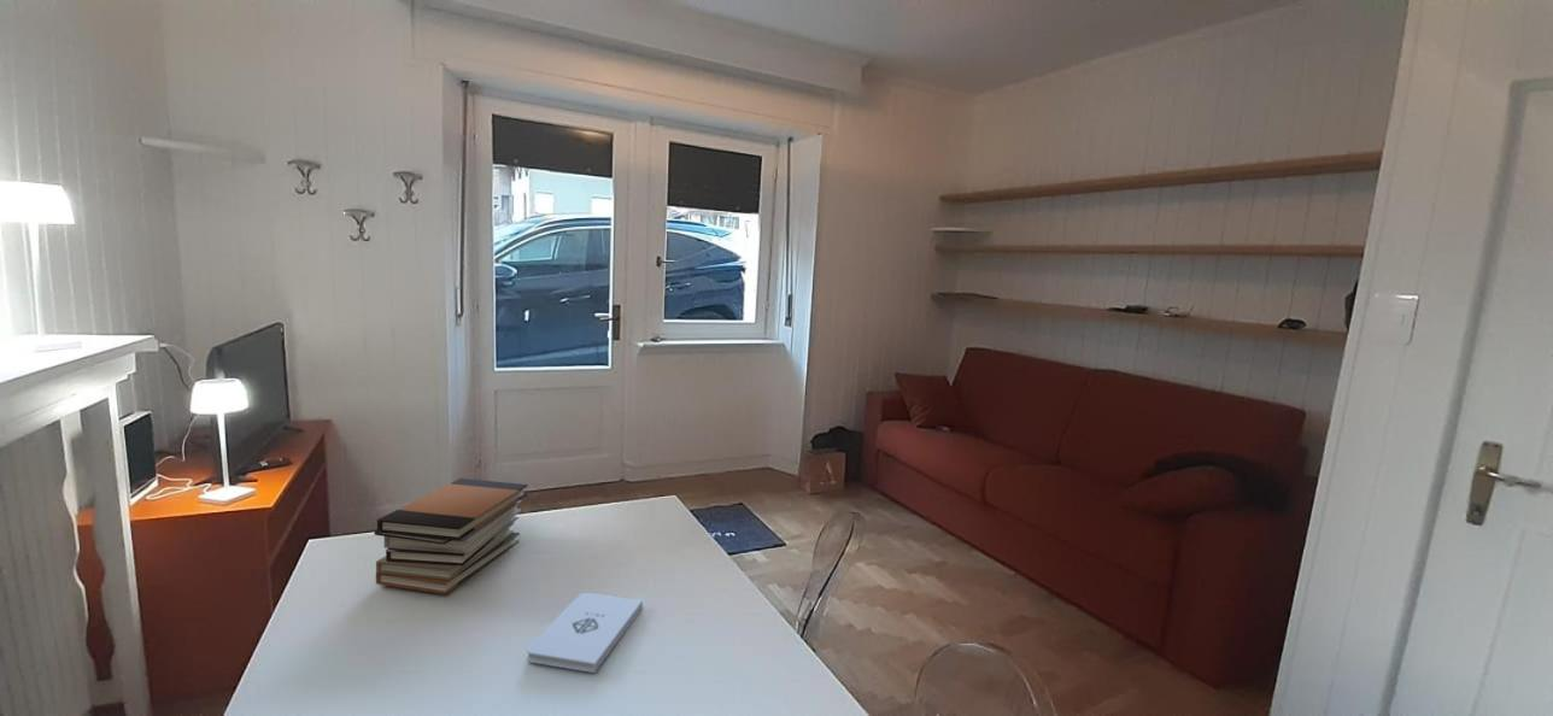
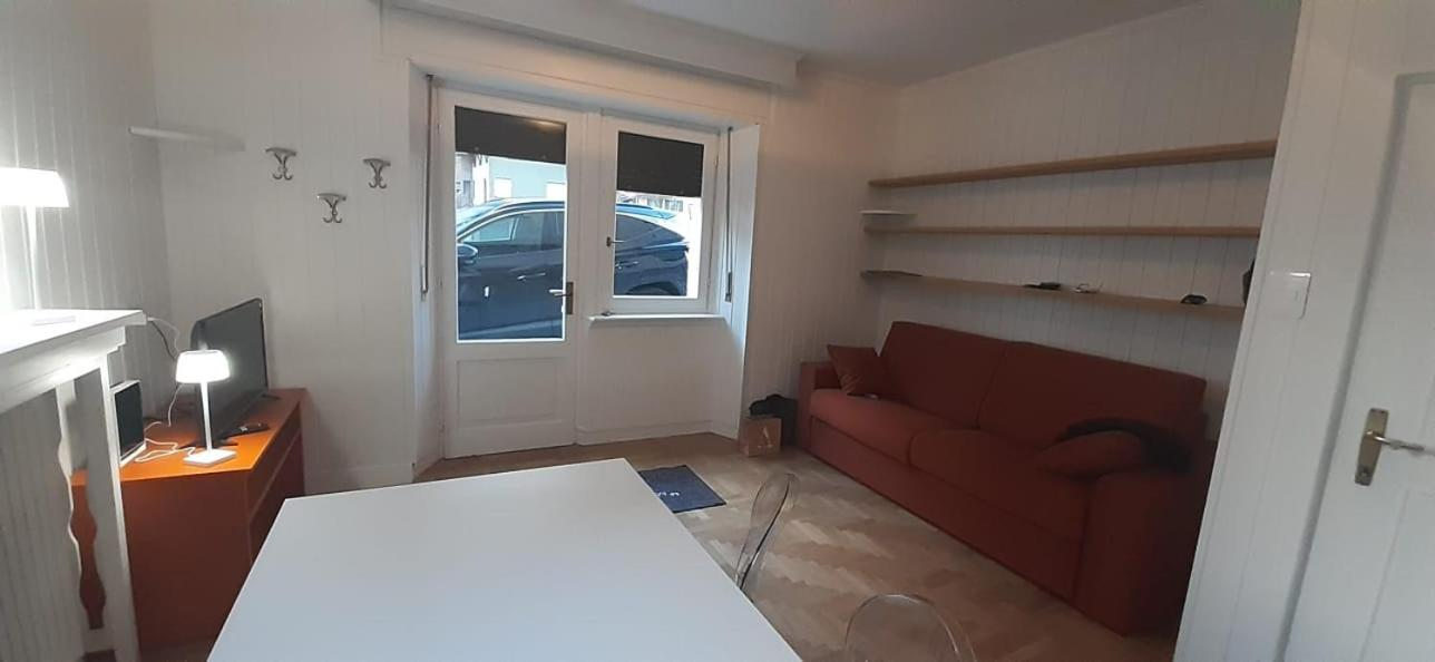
- notepad [526,592,644,674]
- book stack [374,477,529,595]
